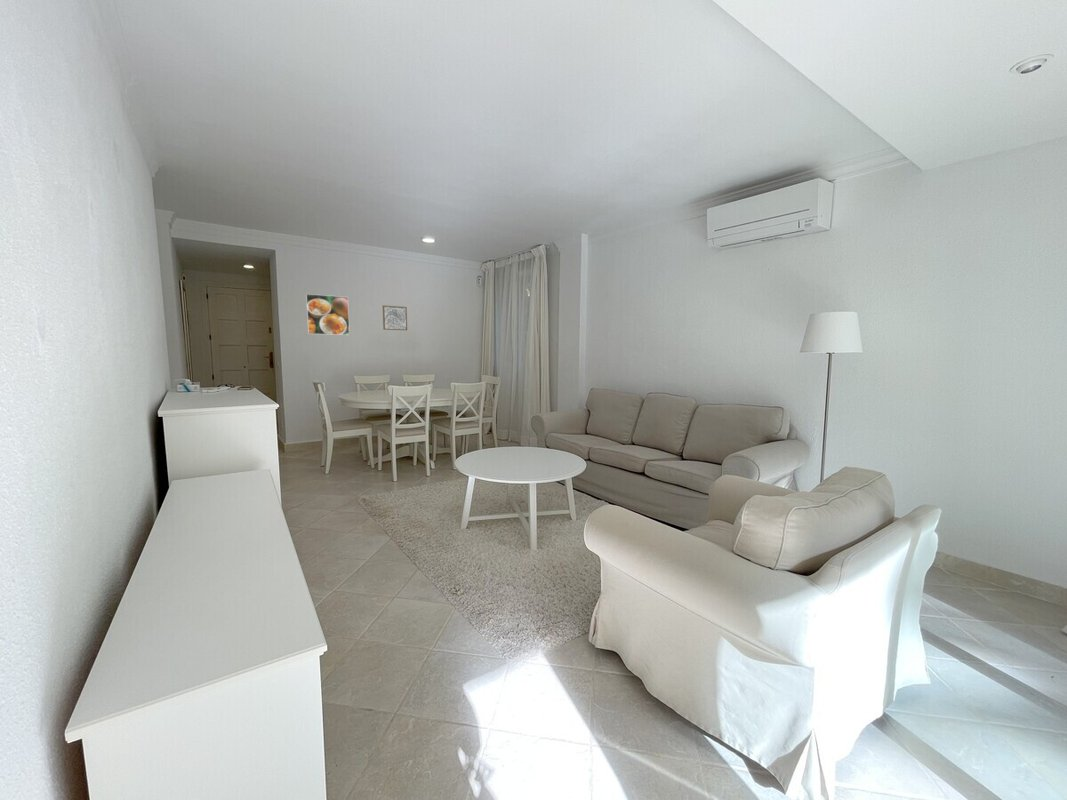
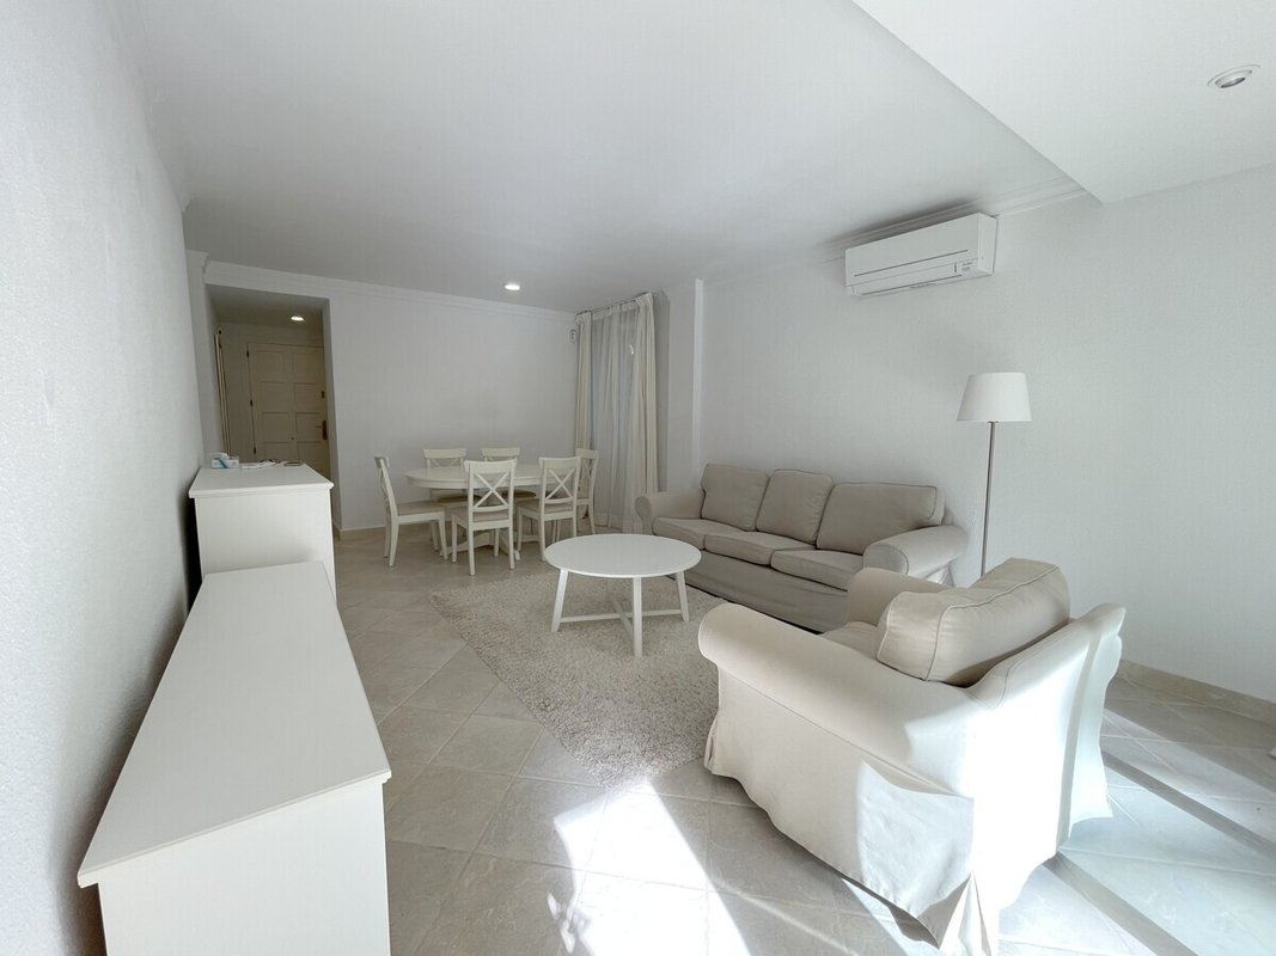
- wall art [382,304,408,331]
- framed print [305,293,351,336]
